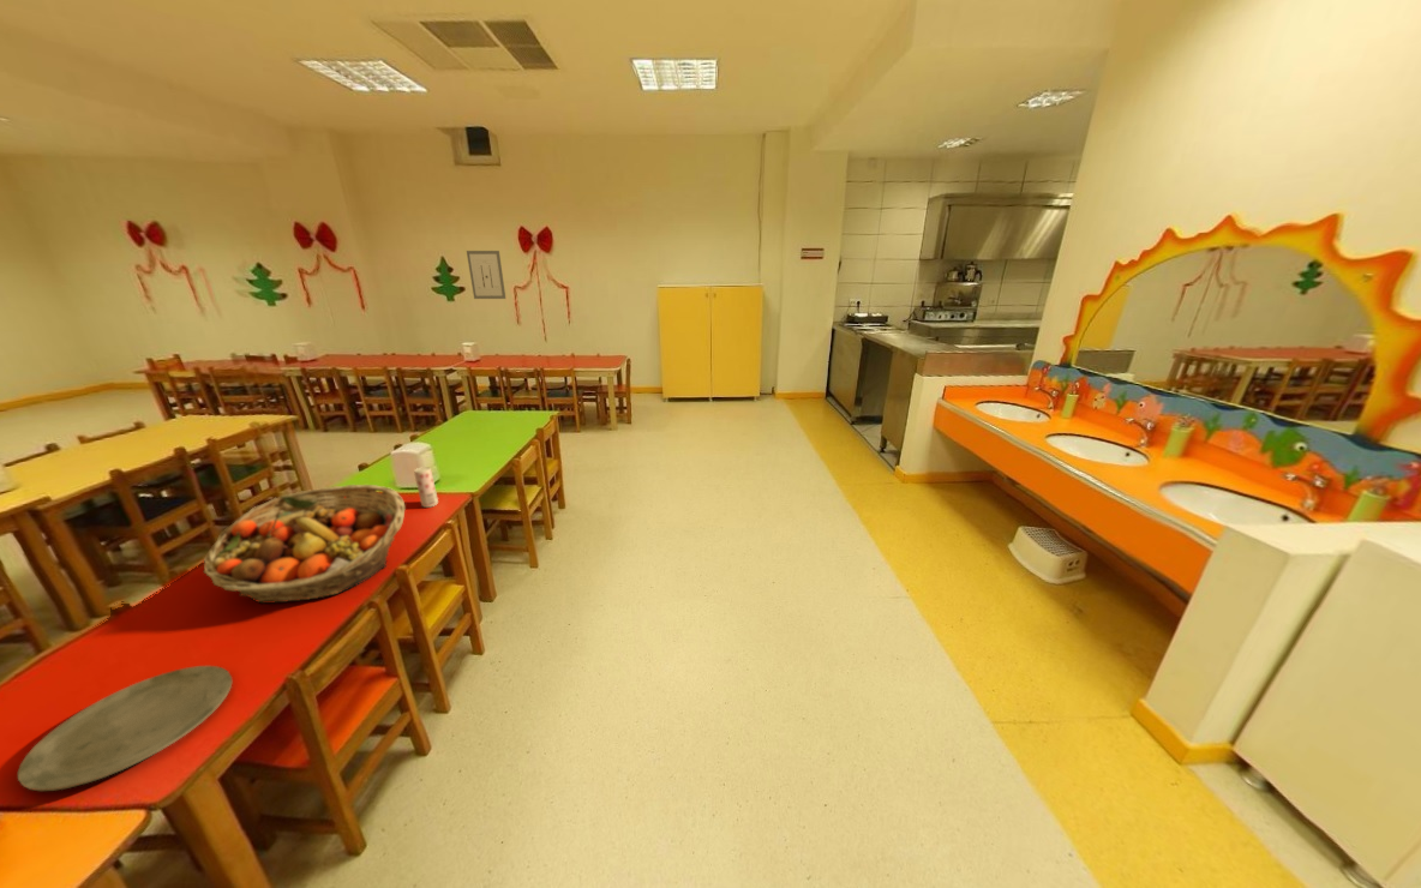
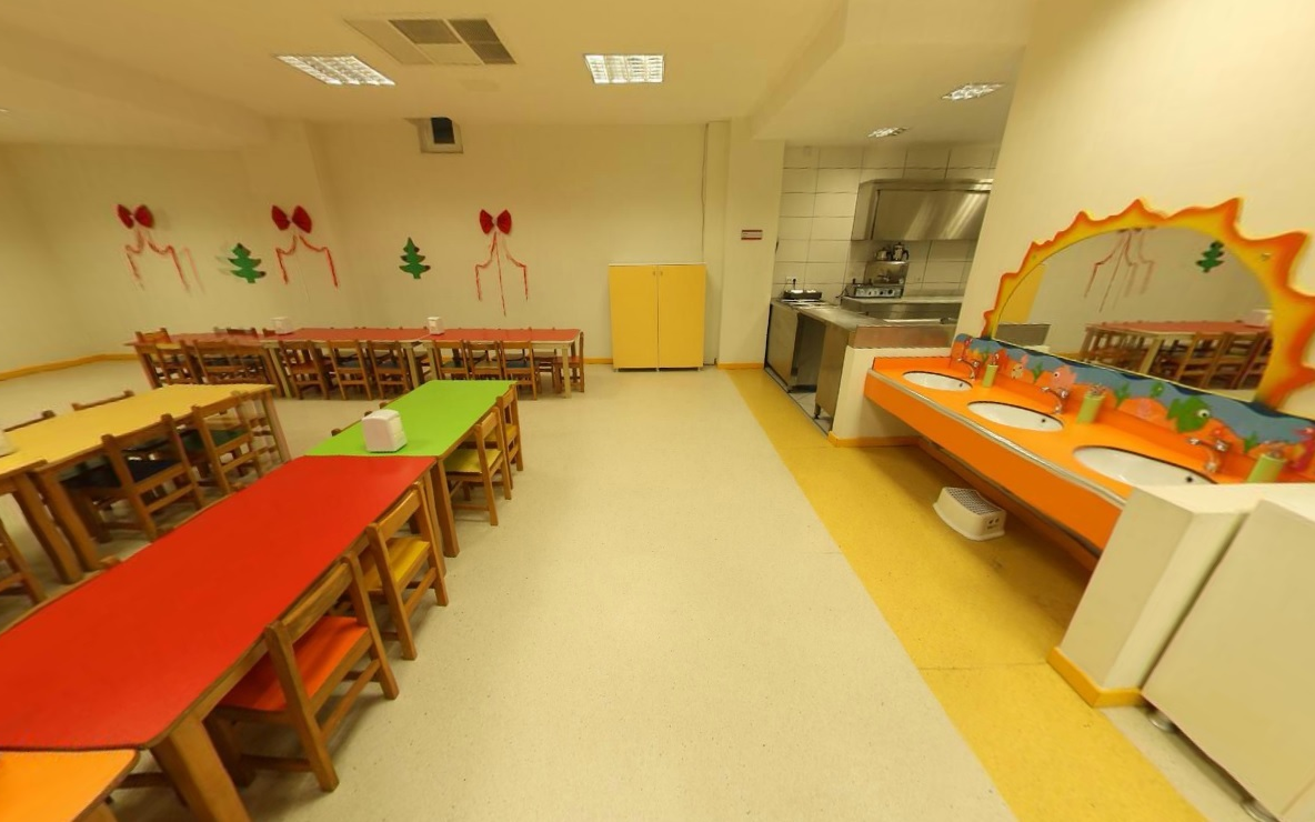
- fruit basket [202,484,407,605]
- beverage can [413,466,439,509]
- plate [17,665,233,792]
- wall art [466,250,506,300]
